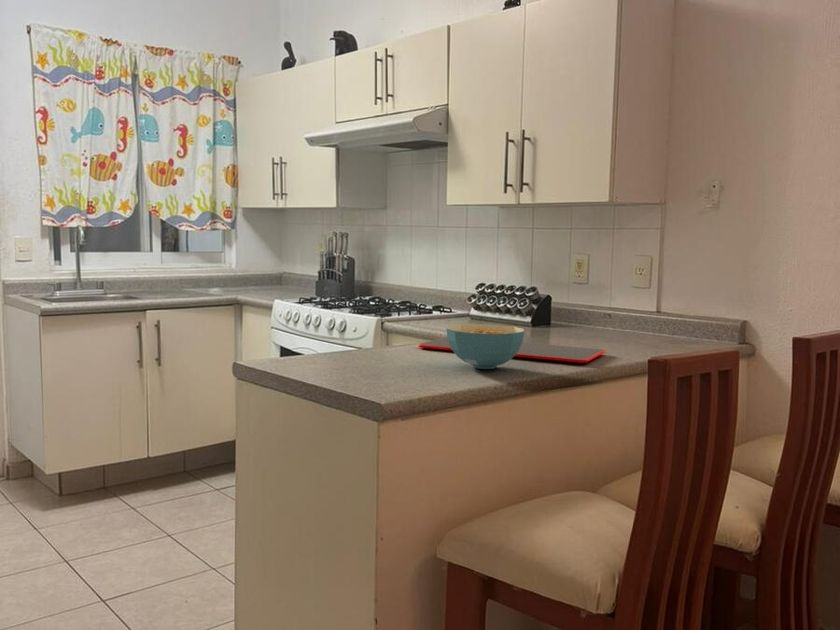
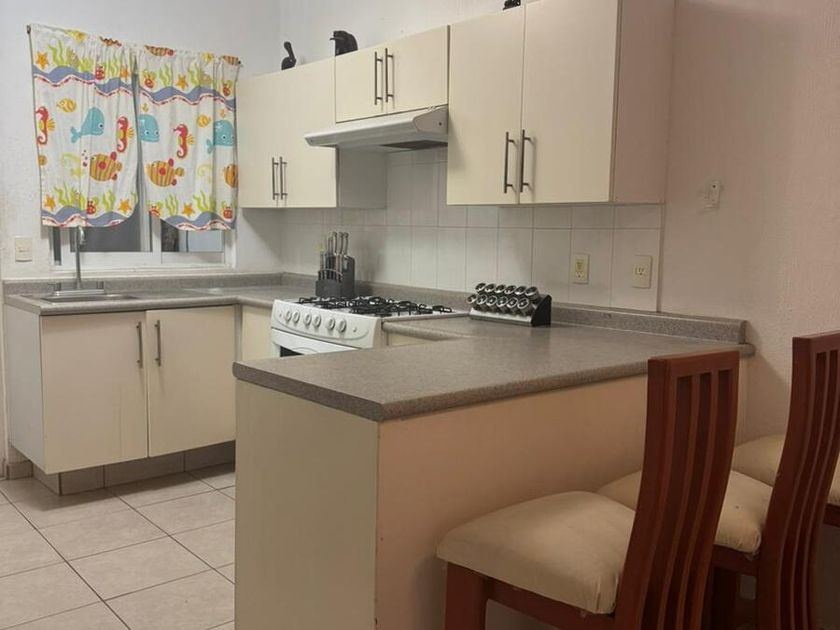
- cutting board [417,336,606,364]
- cereal bowl [445,323,525,370]
